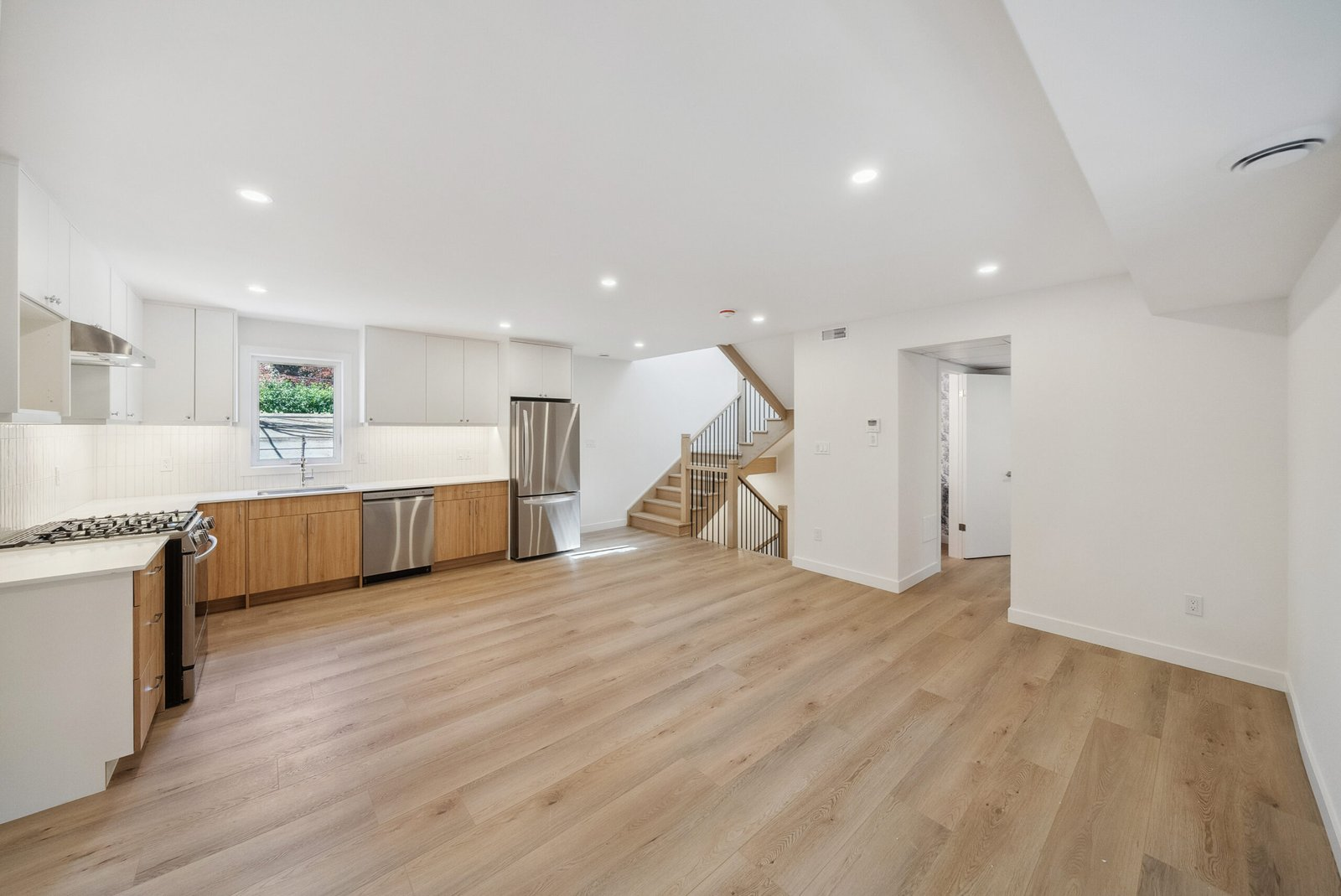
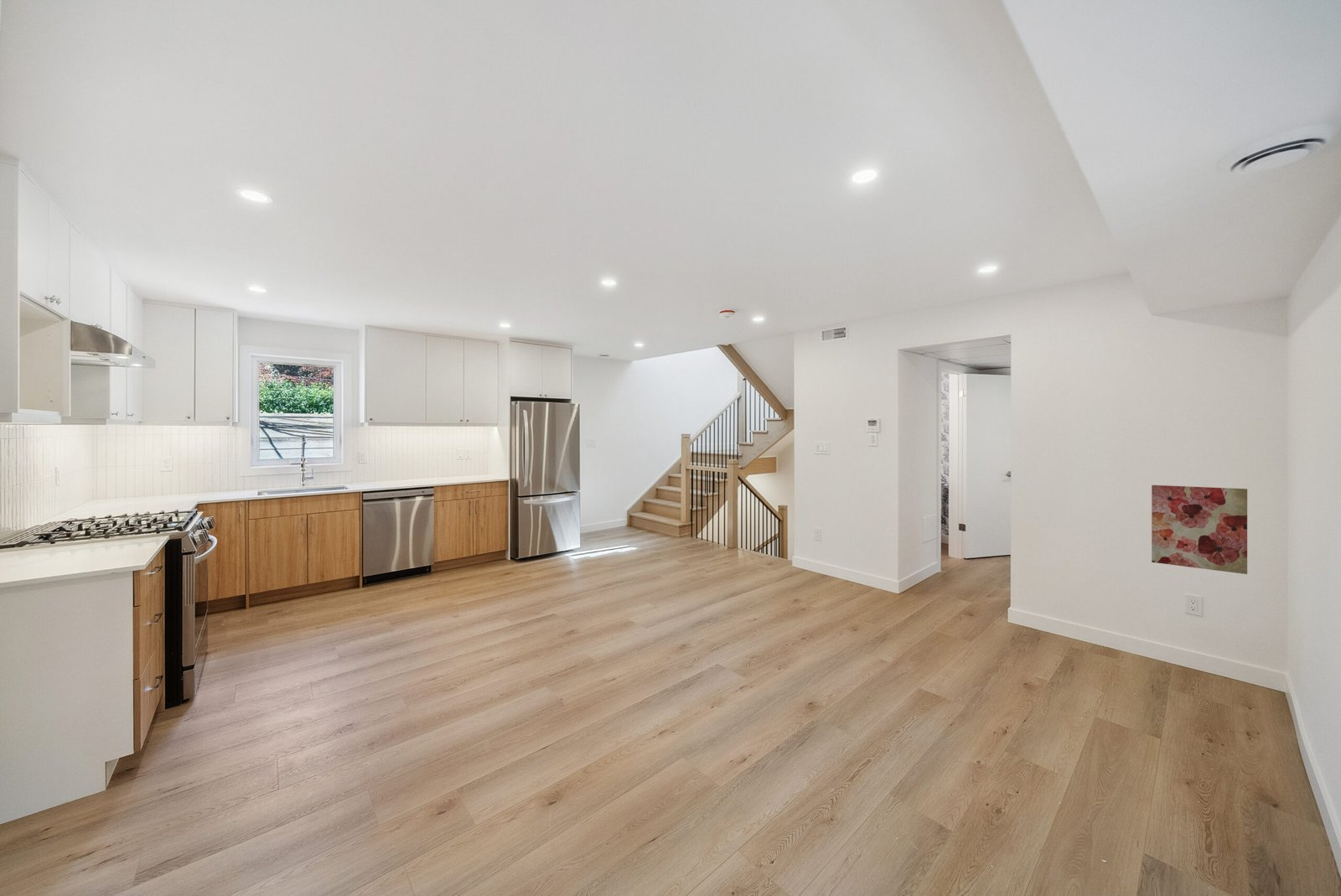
+ wall art [1151,484,1248,575]
